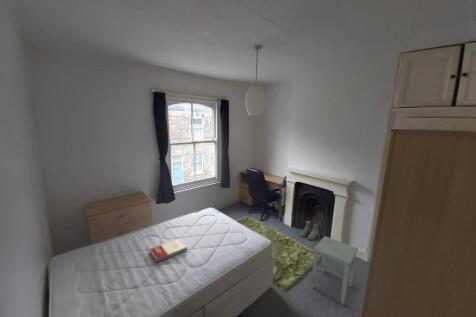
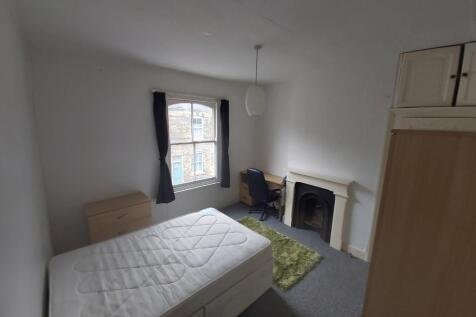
- stool [310,235,359,306]
- book [149,238,188,264]
- boots [300,219,320,241]
